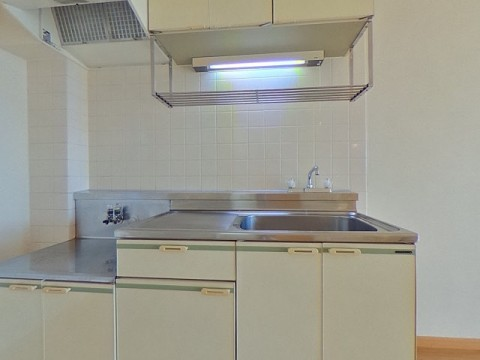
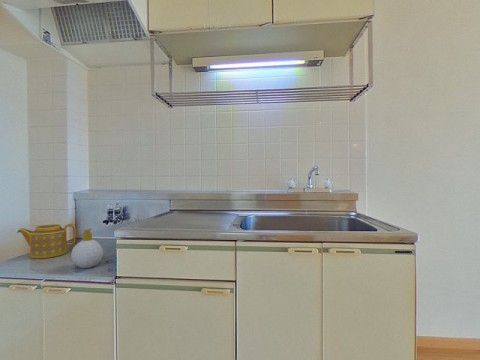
+ soap bottle [70,227,104,269]
+ teapot [16,223,76,259]
